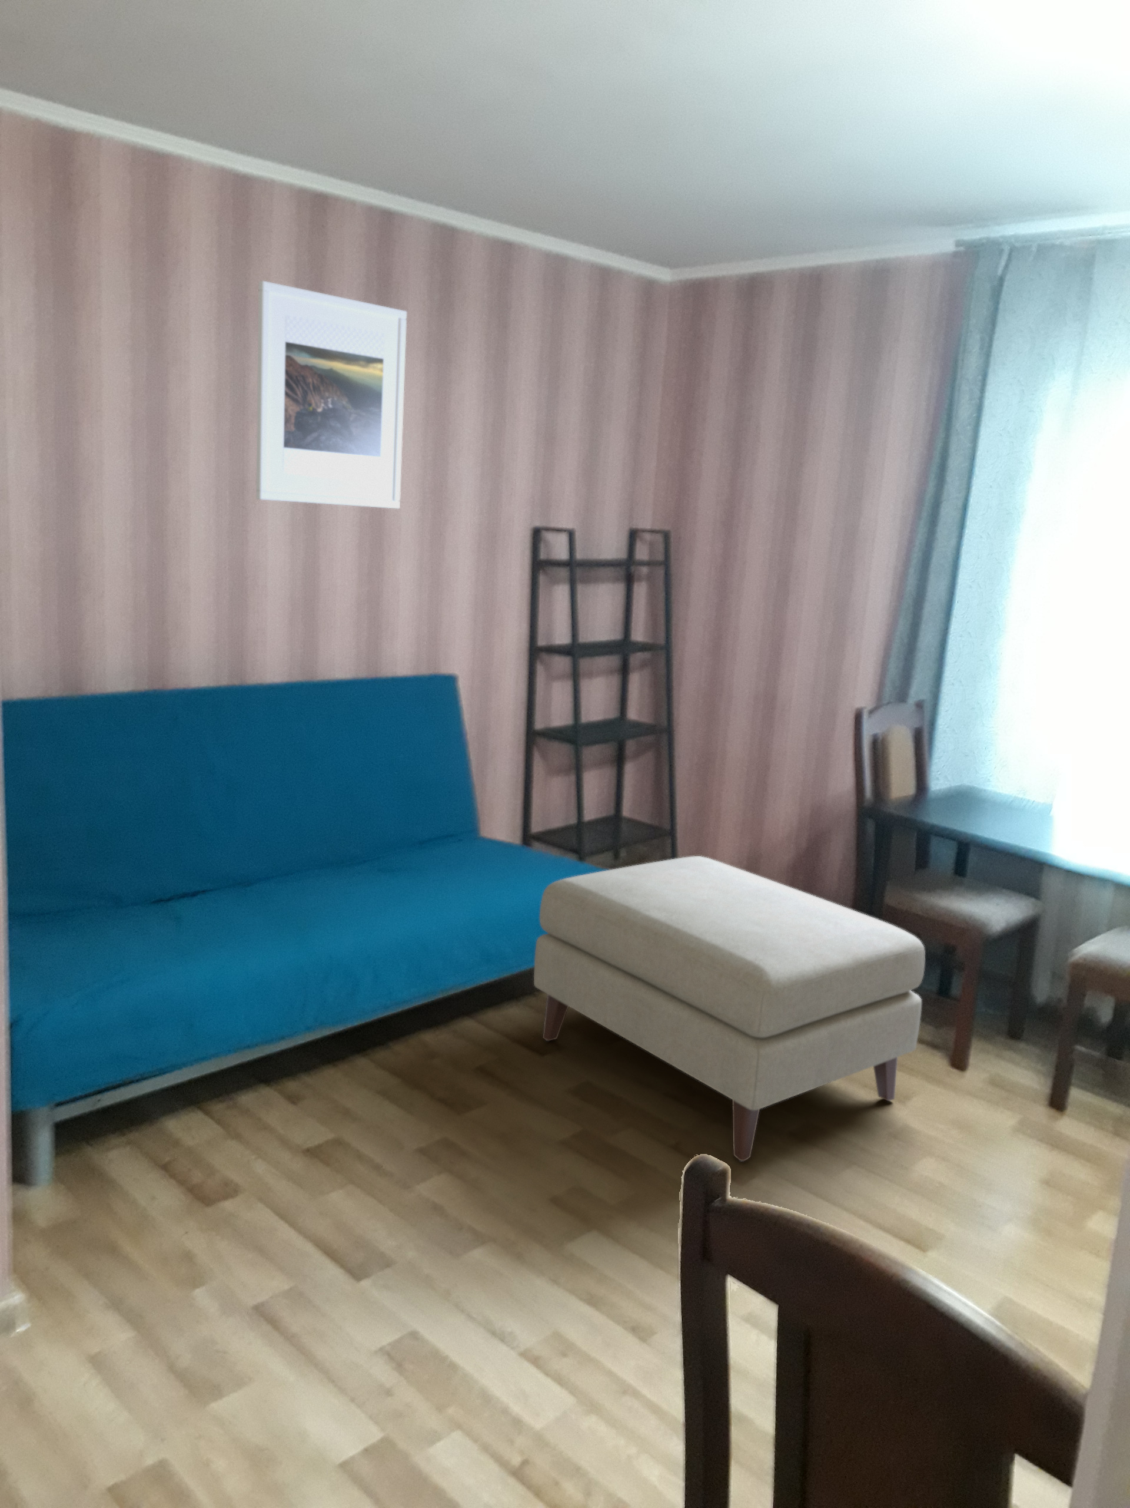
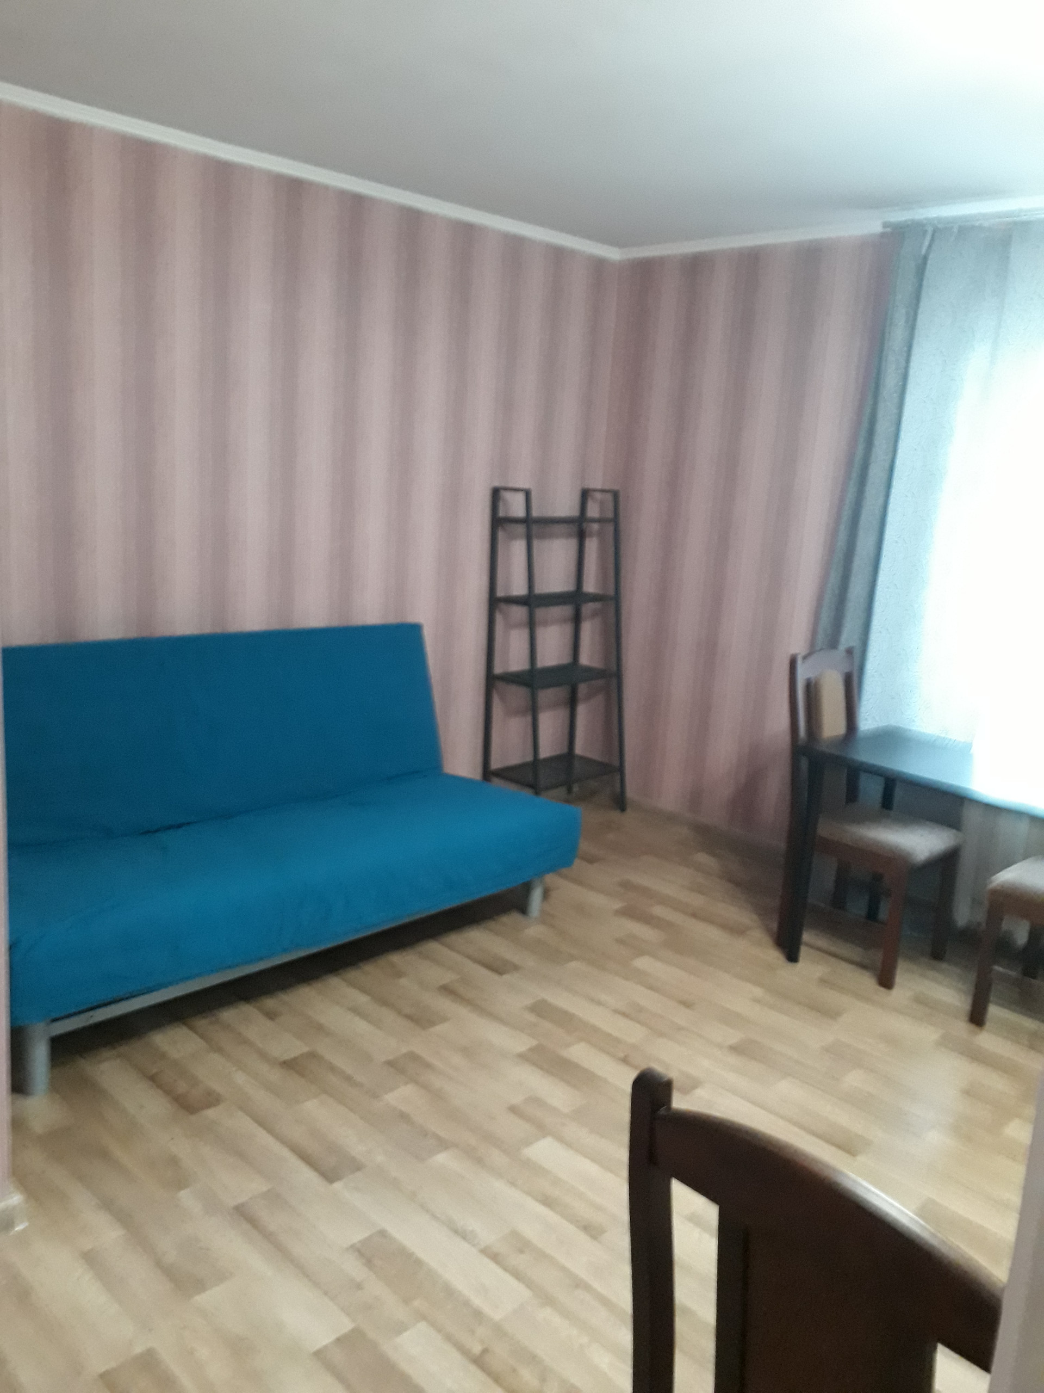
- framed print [255,280,407,509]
- ottoman [533,855,925,1162]
